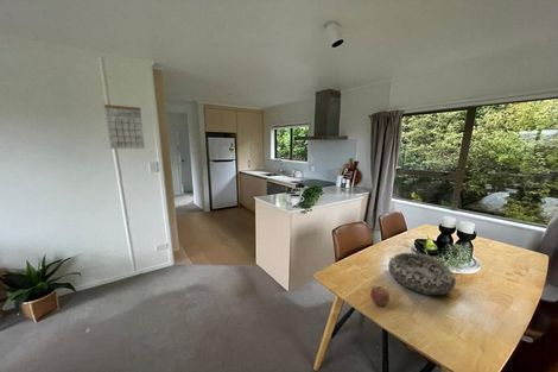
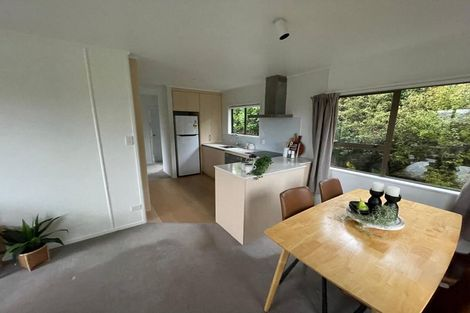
- calendar [103,103,146,150]
- apple [369,284,391,307]
- decorative bowl [387,252,457,296]
